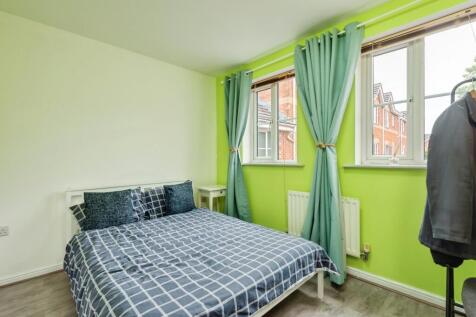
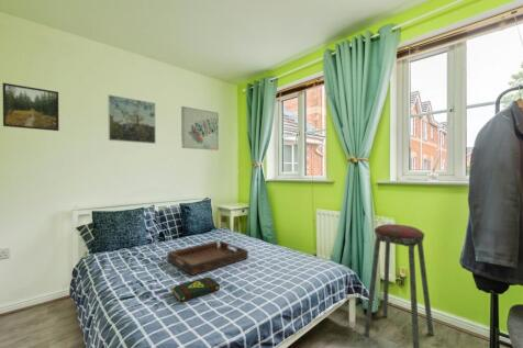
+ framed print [107,93,157,145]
+ serving tray [166,239,249,277]
+ wall art [180,105,220,151]
+ book [170,276,221,303]
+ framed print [2,82,60,132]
+ music stool [363,223,435,348]
